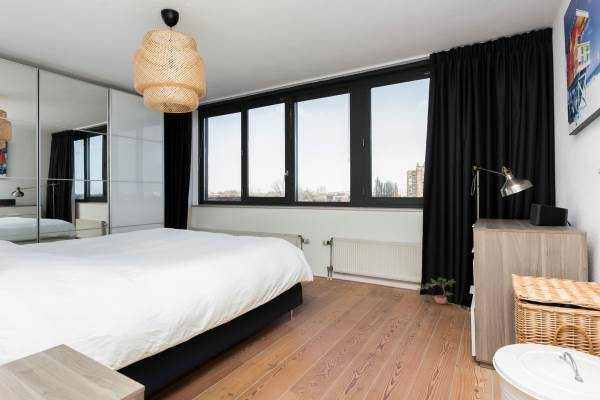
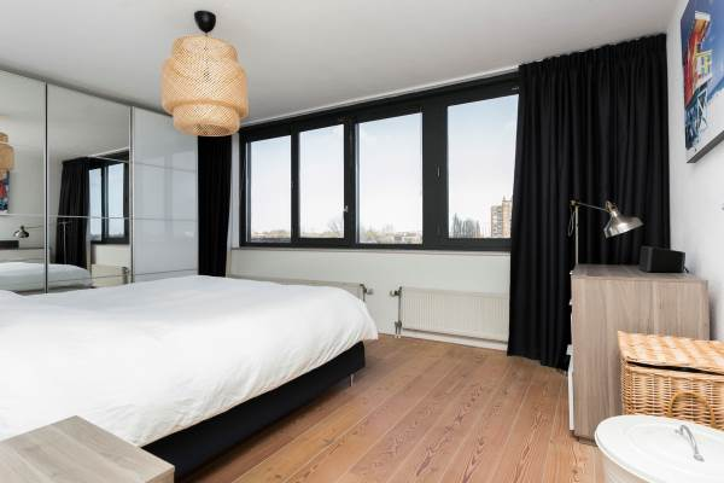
- potted plant [416,276,457,305]
